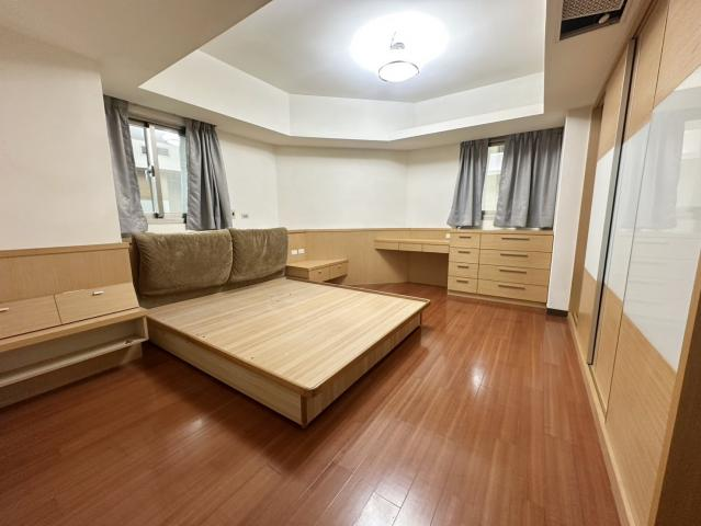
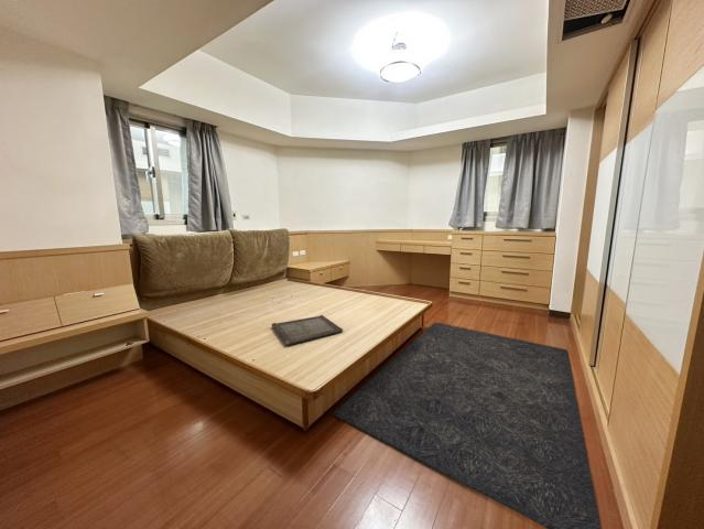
+ serving tray [271,314,344,346]
+ rug [332,321,603,529]
